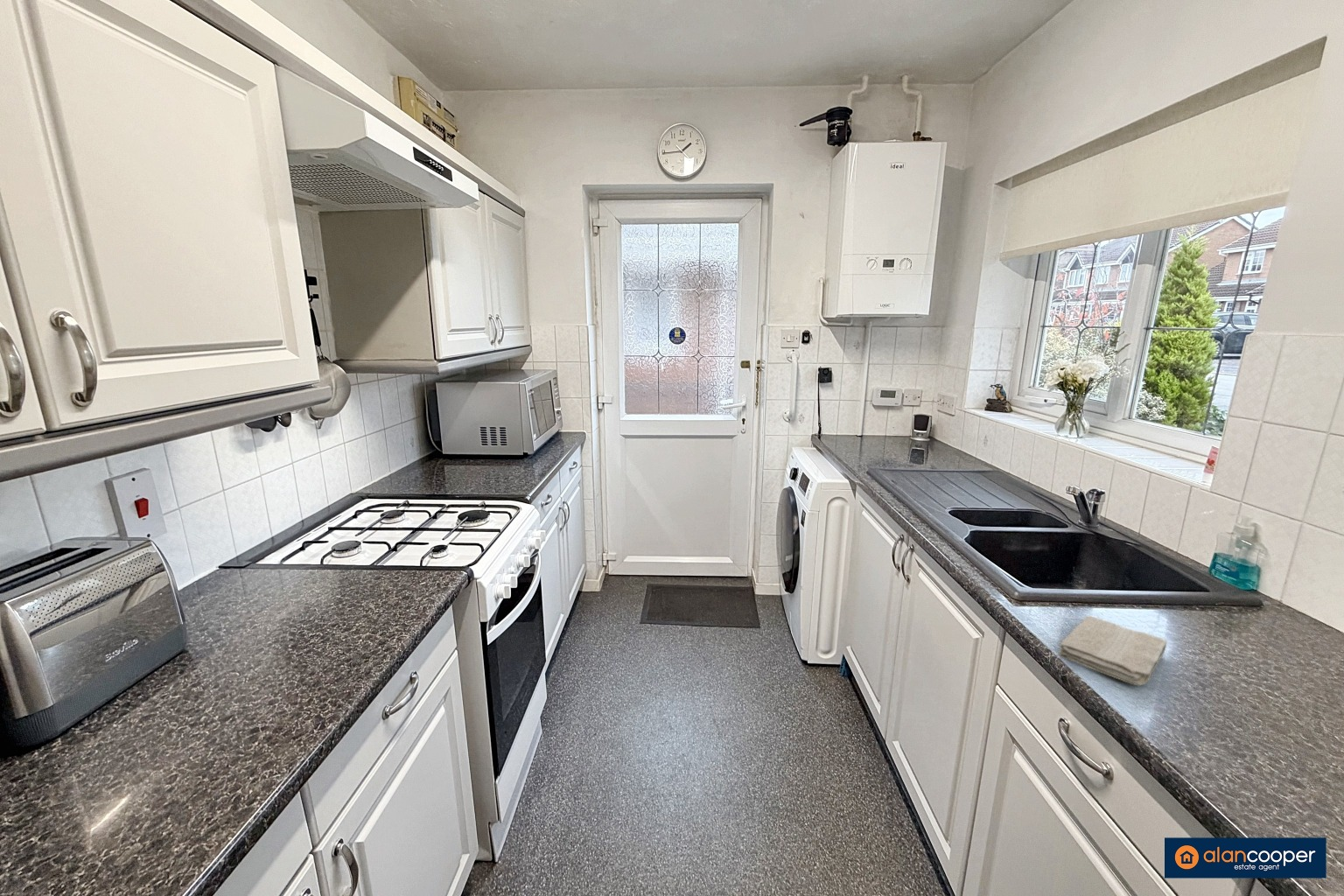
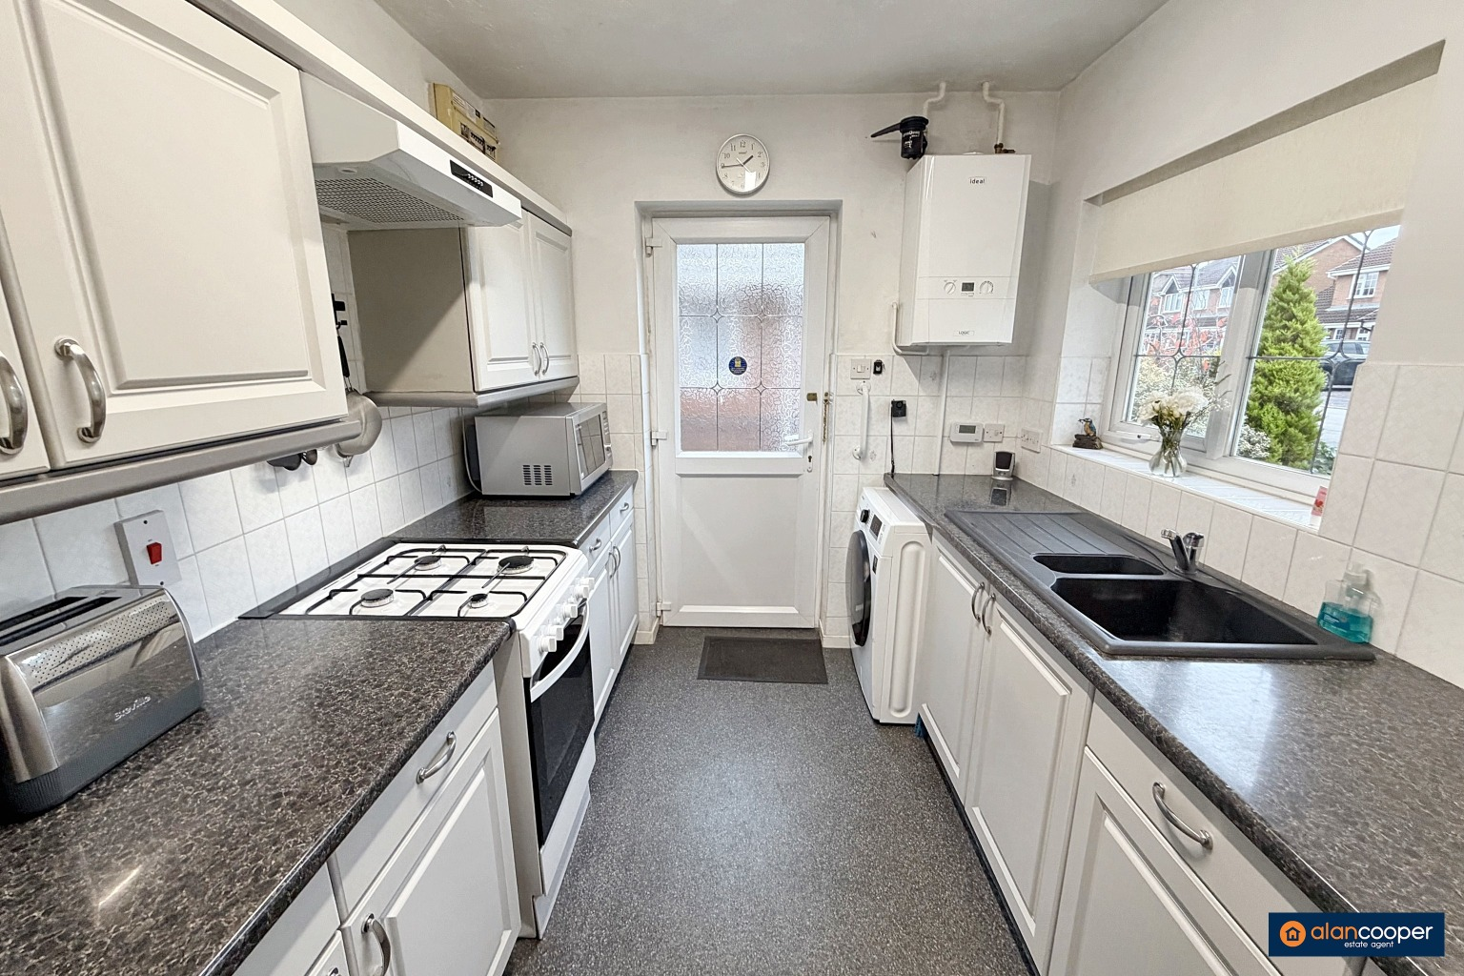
- washcloth [1057,615,1168,686]
